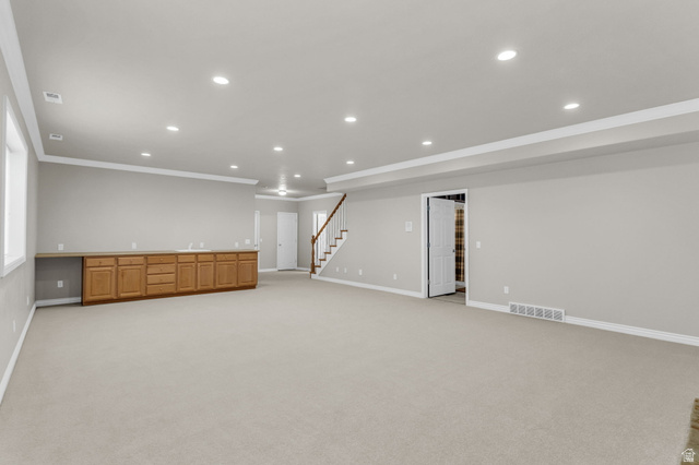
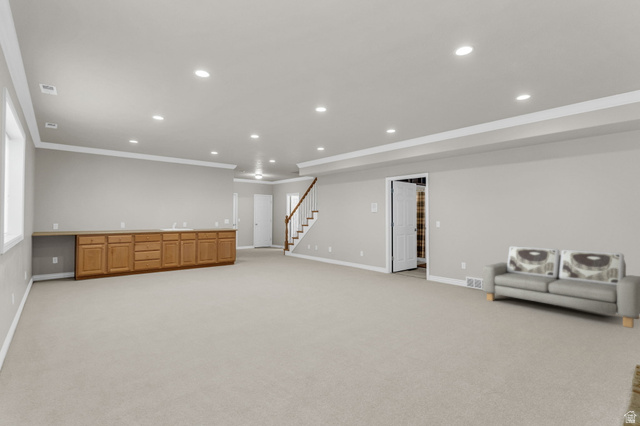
+ sofa [482,245,640,329]
